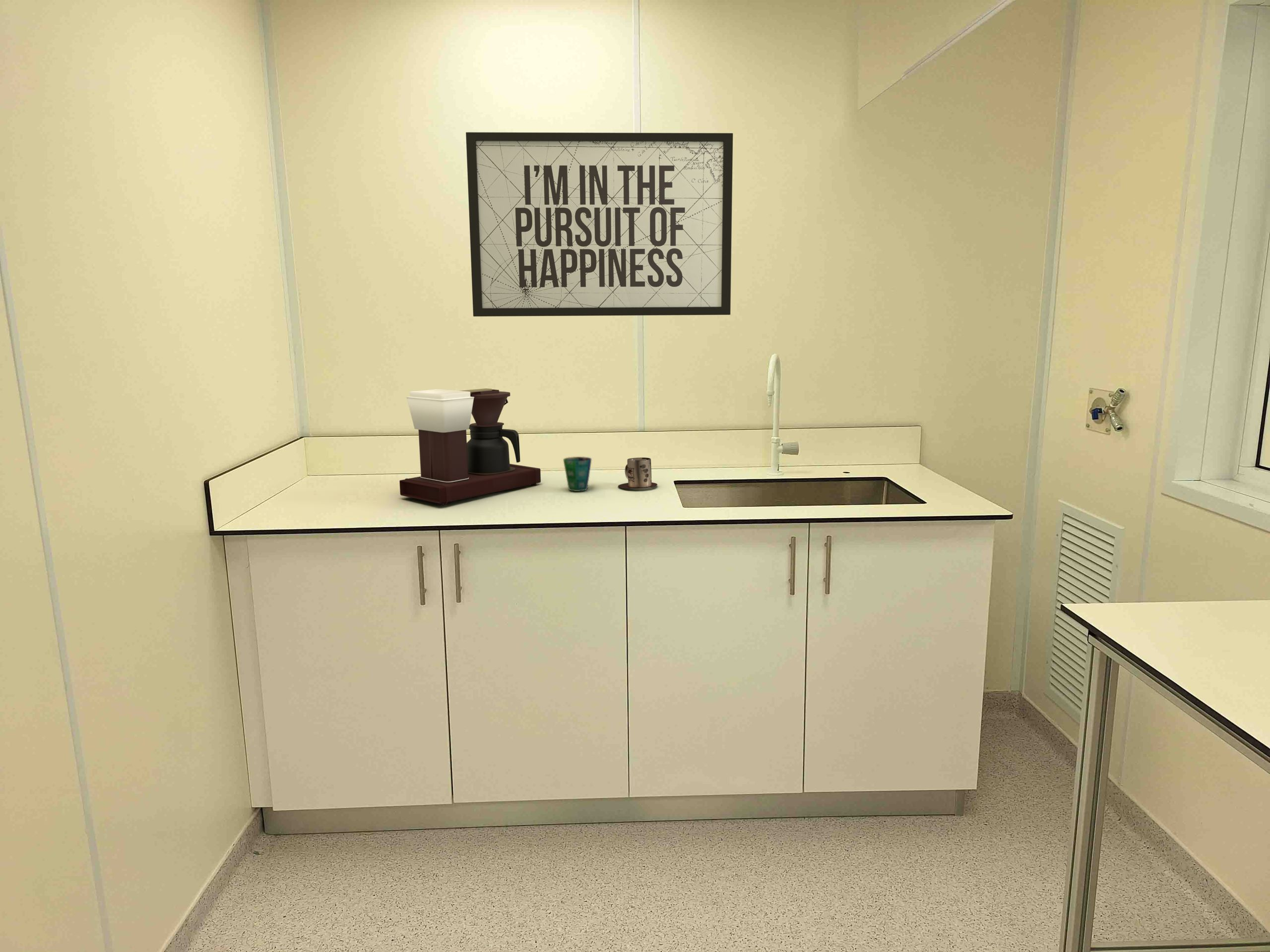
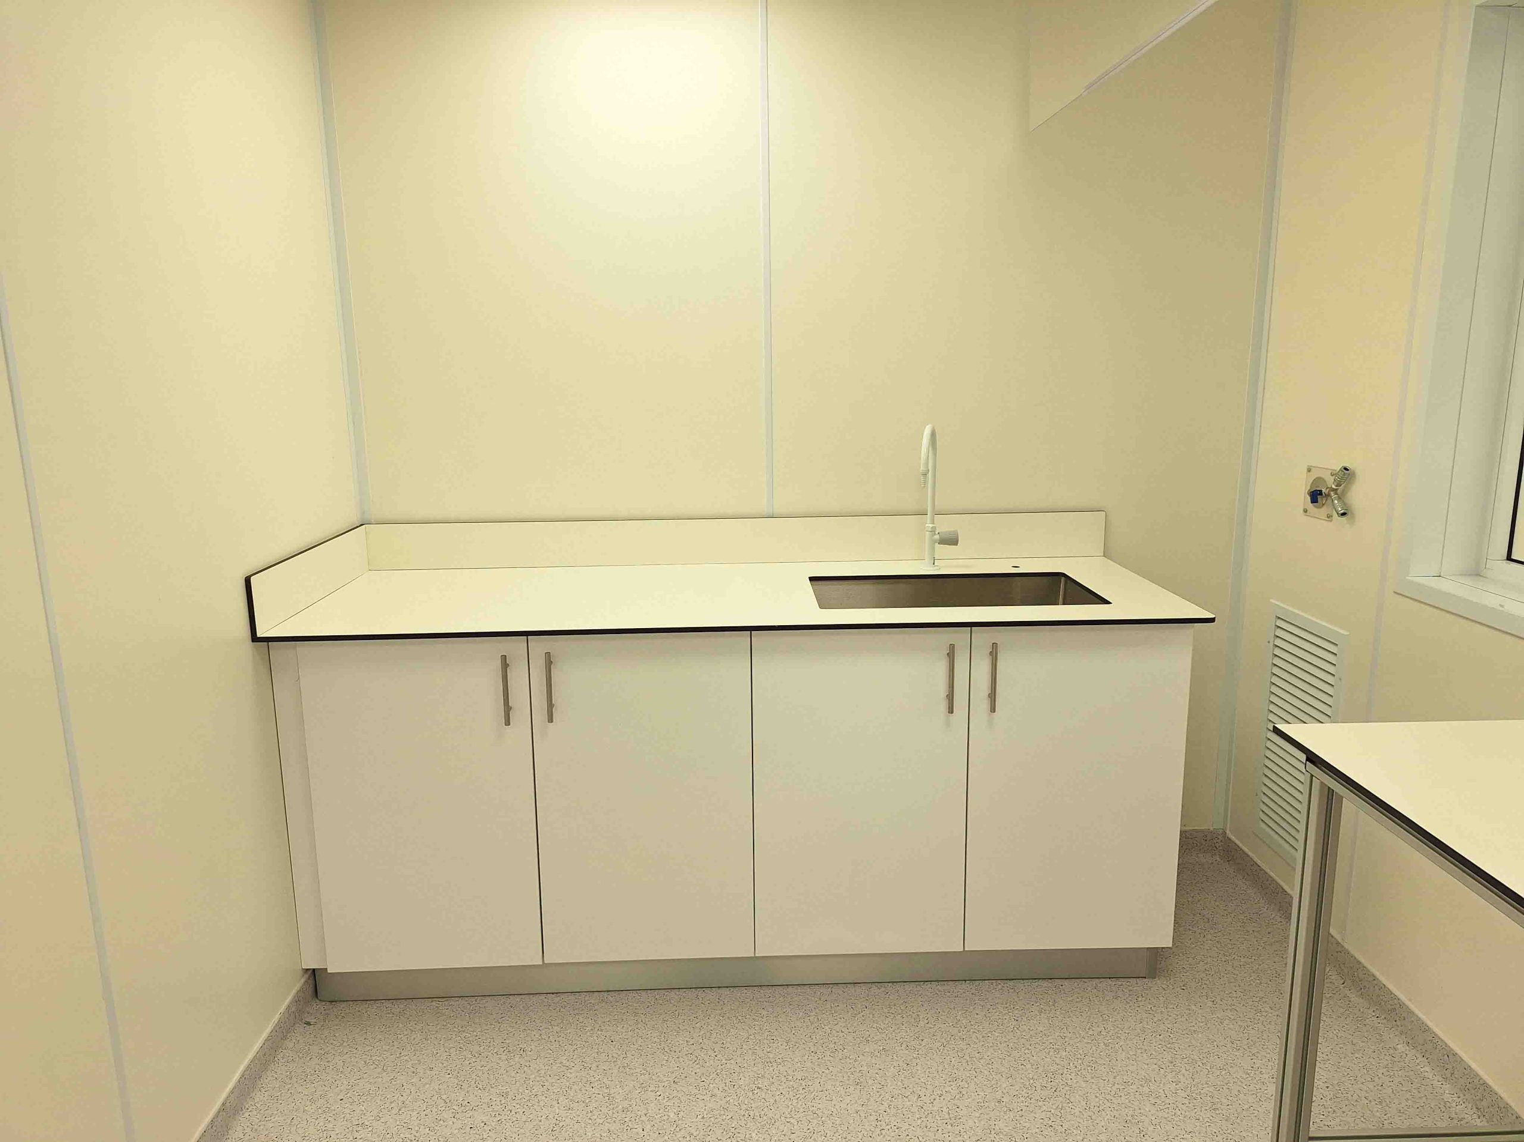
- mirror [465,132,733,317]
- coffee maker [399,388,541,505]
- cup [563,456,592,492]
- mug [618,457,658,489]
